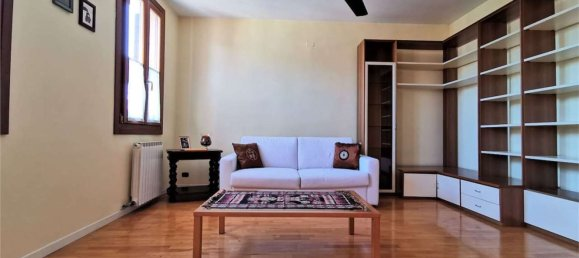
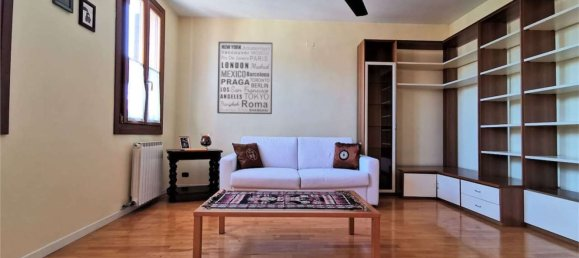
+ wall art [216,41,274,115]
